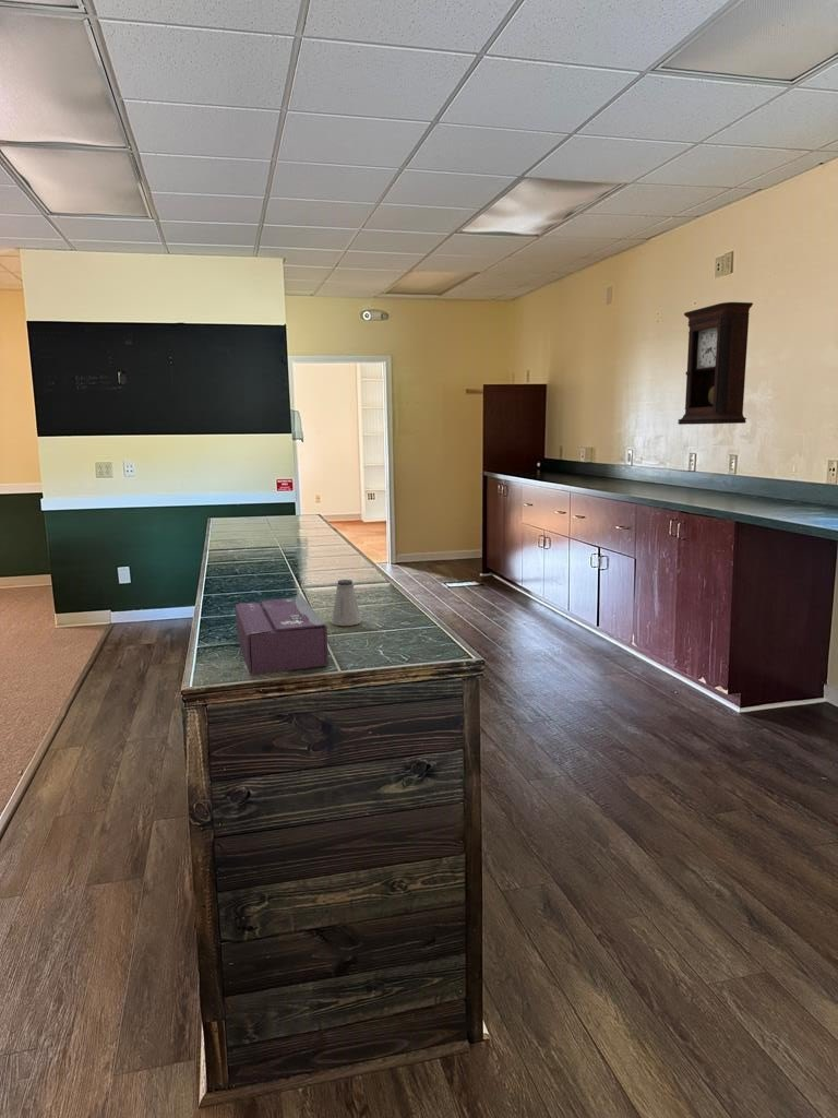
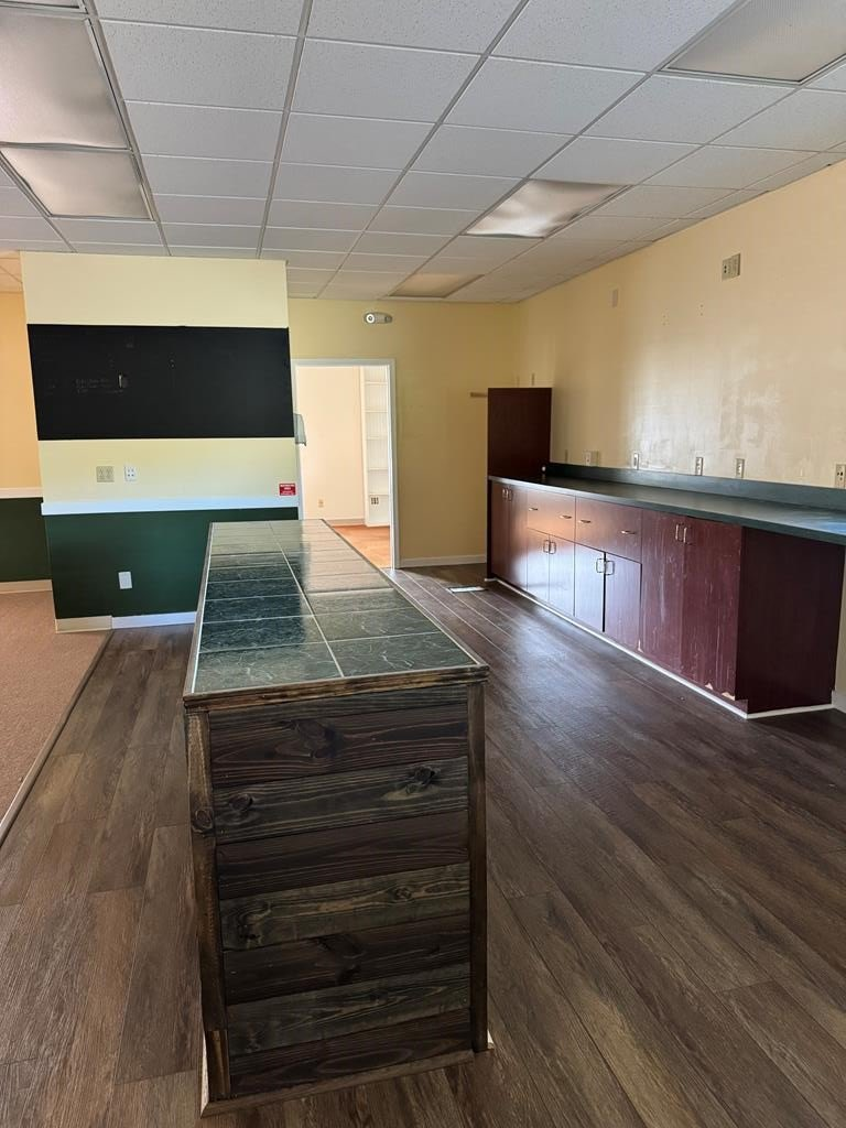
- tissue box [235,595,330,676]
- pendulum clock [677,301,754,426]
- saltshaker [331,579,362,627]
